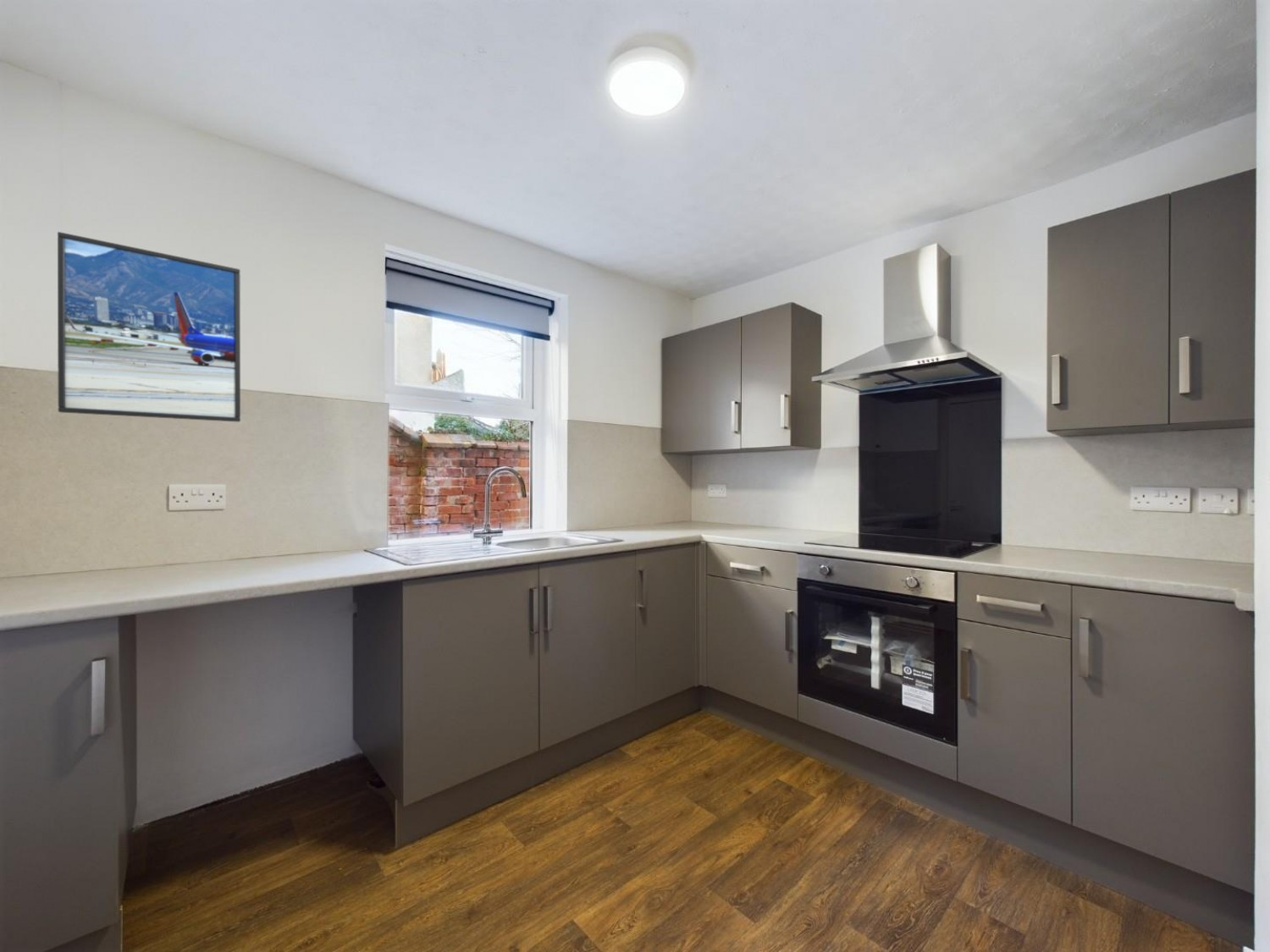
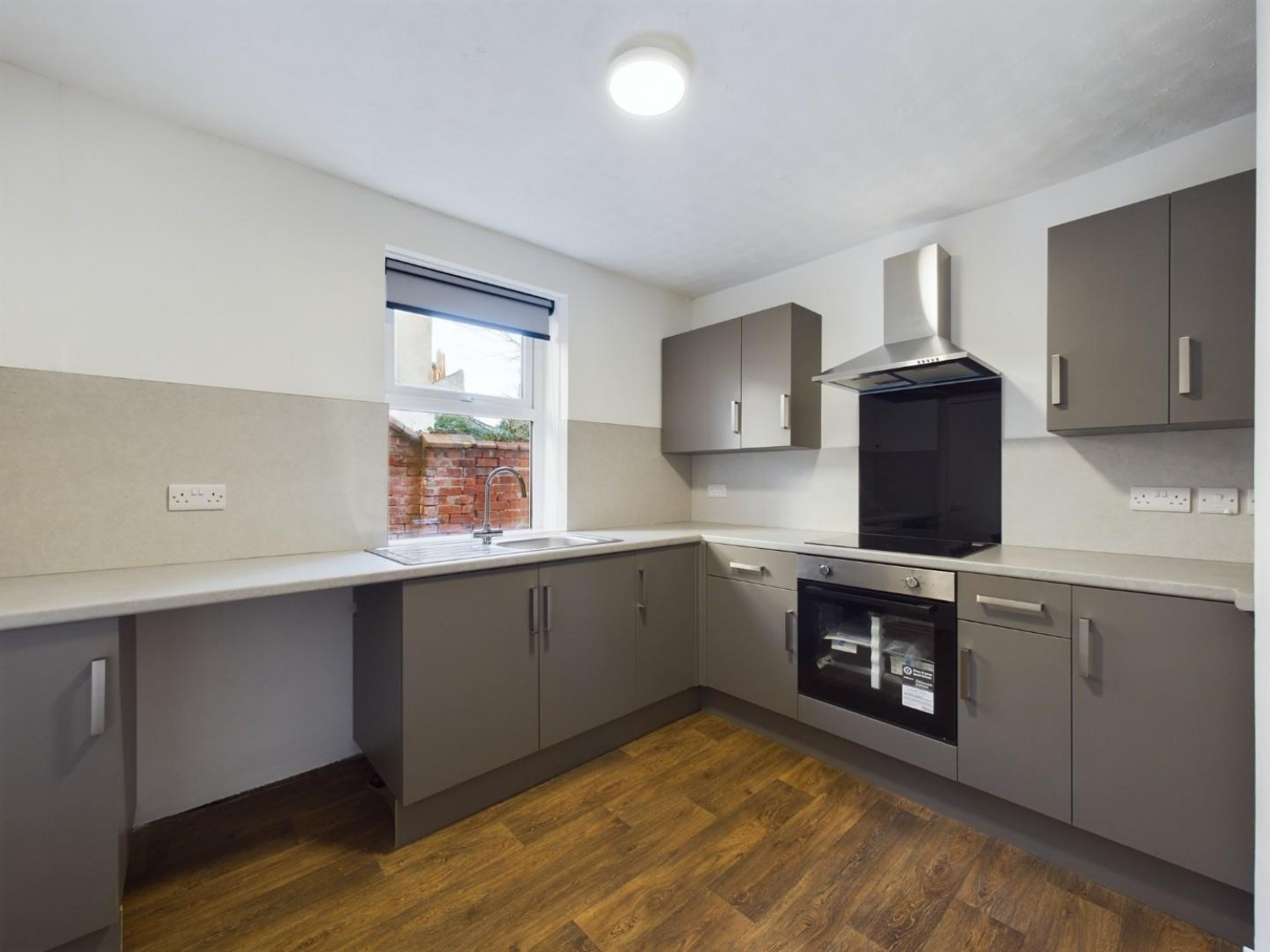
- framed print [57,231,241,423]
